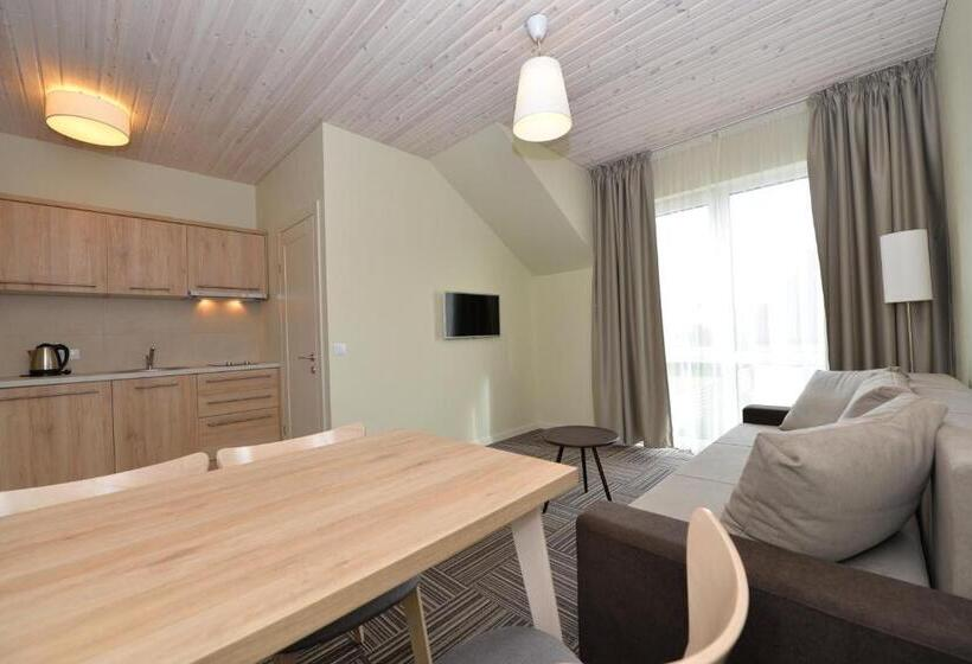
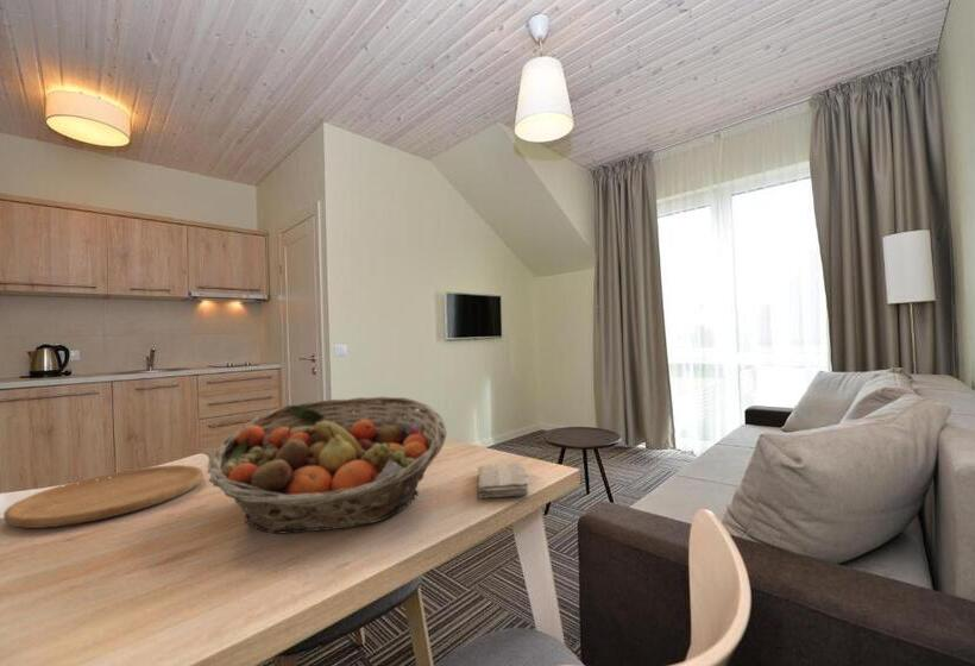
+ fruit basket [207,396,447,535]
+ cutting board [2,464,205,529]
+ washcloth [477,461,530,500]
